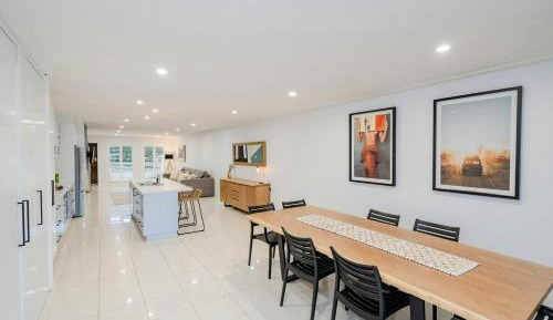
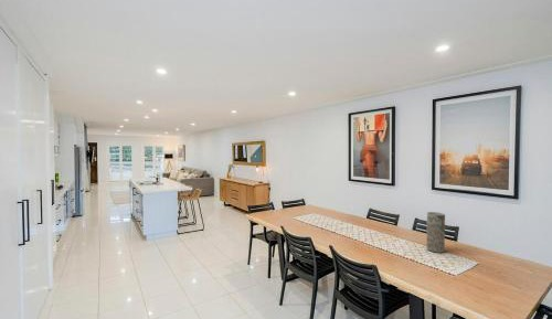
+ vase [426,211,446,254]
